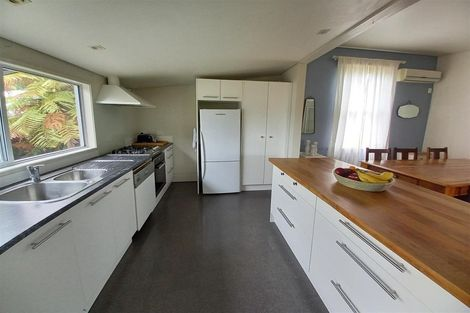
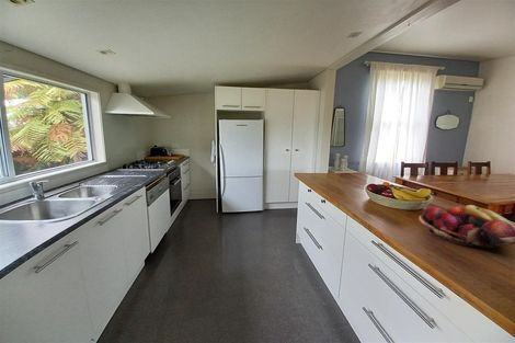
+ fruit basket [417,204,515,249]
